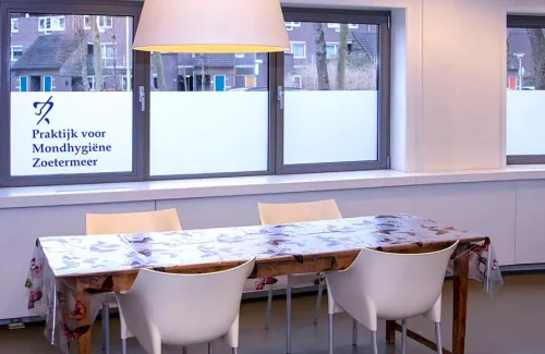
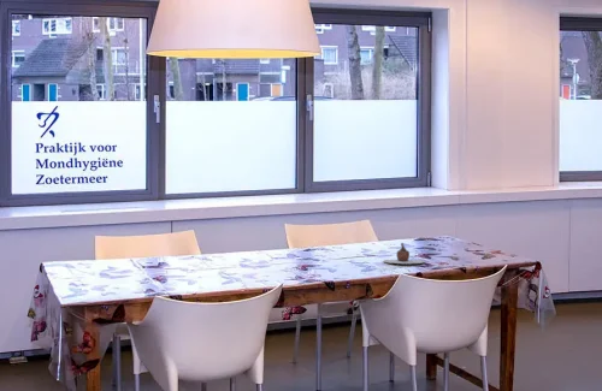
+ teapot [382,242,426,265]
